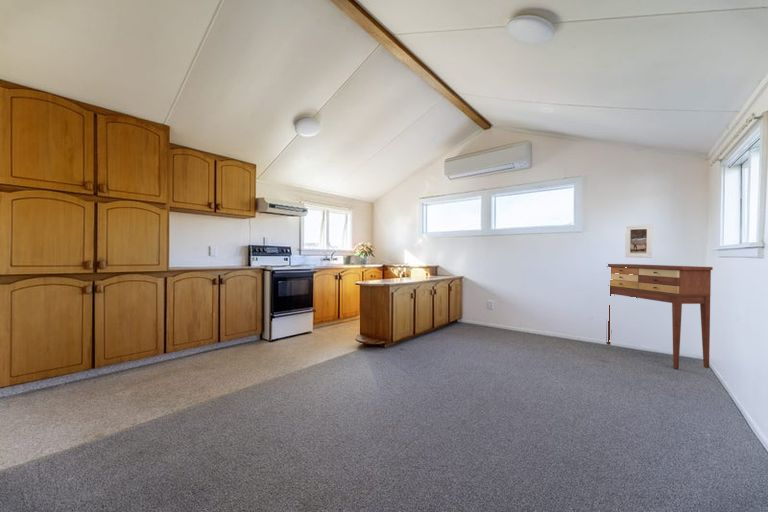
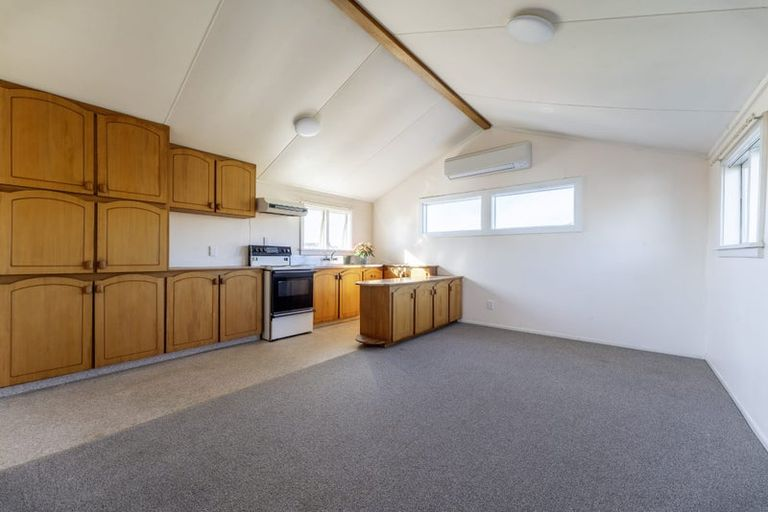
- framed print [624,224,653,259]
- console table [605,263,714,370]
